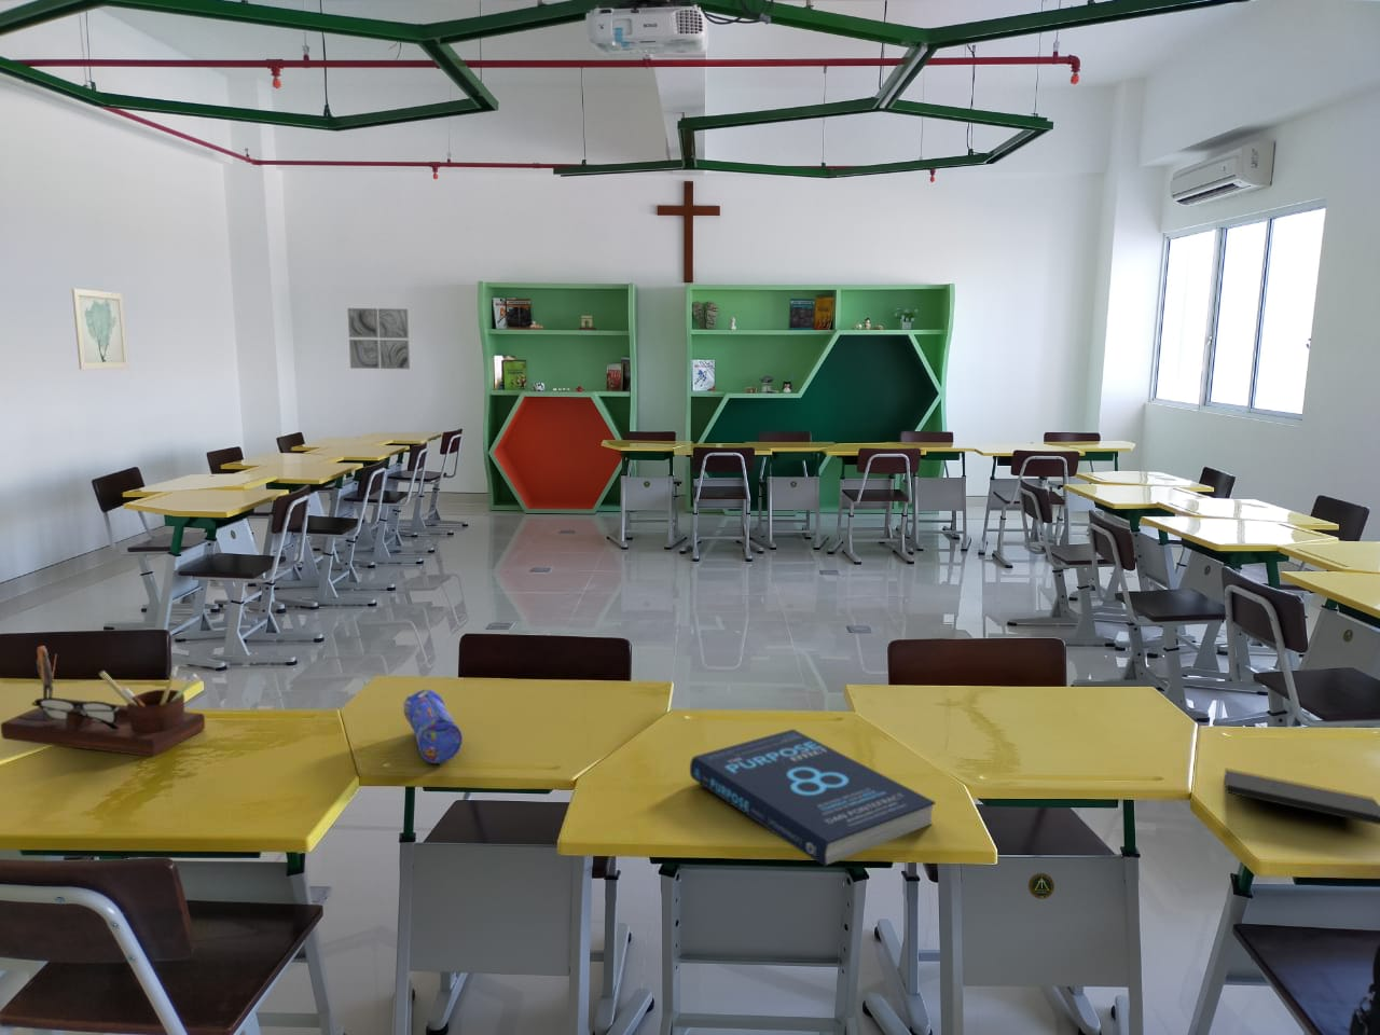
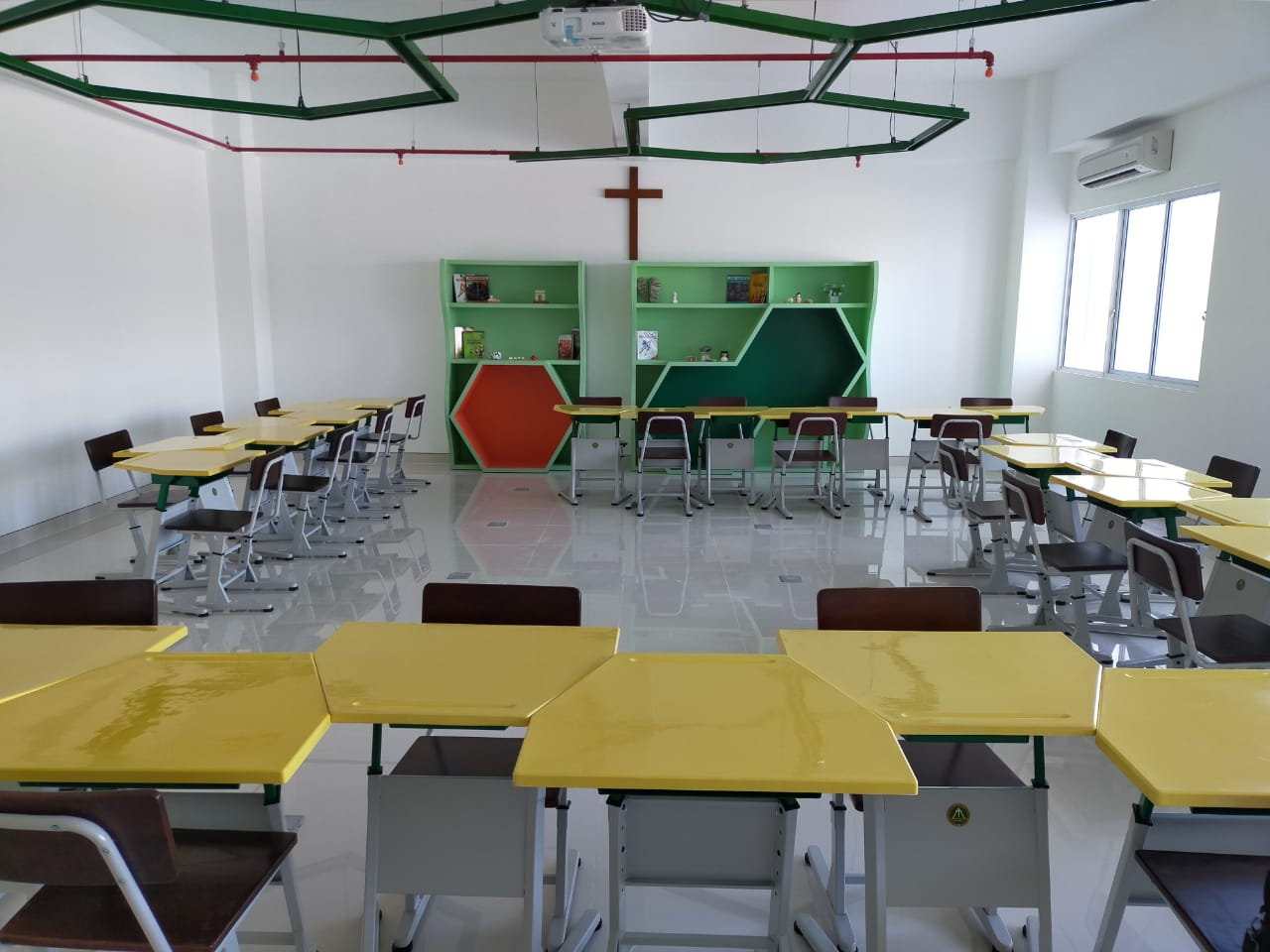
- wall art [71,288,129,371]
- pencil case [402,687,464,764]
- notepad [1222,768,1380,826]
- book [689,727,937,868]
- desk organizer [0,645,206,758]
- wall art [347,308,411,370]
